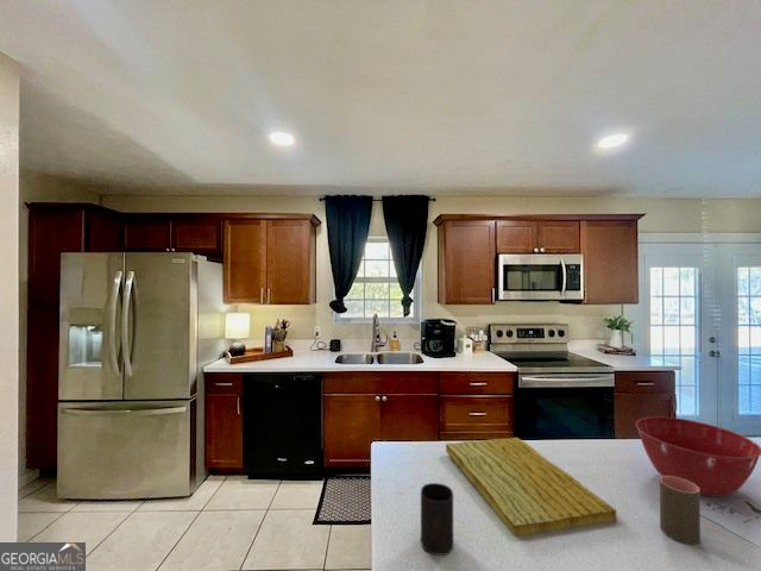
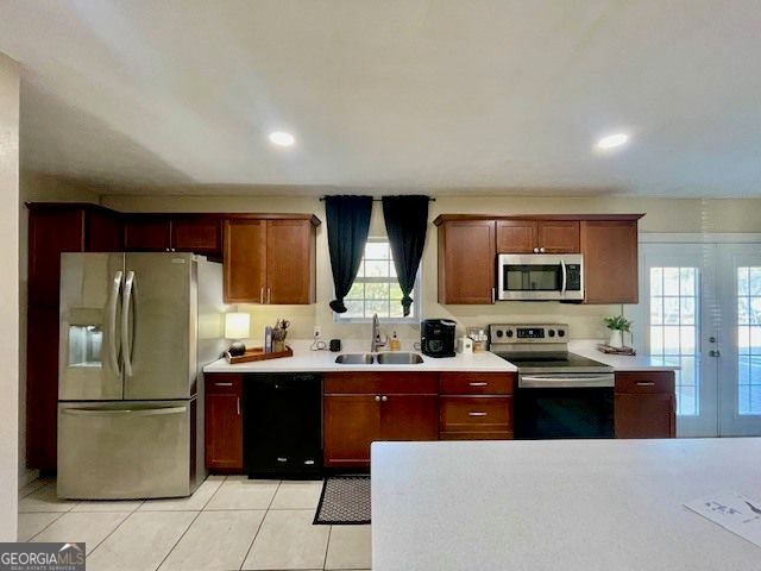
- mixing bowl [635,415,761,498]
- cutting board [445,437,617,538]
- cup [659,476,702,546]
- cup [420,482,454,557]
